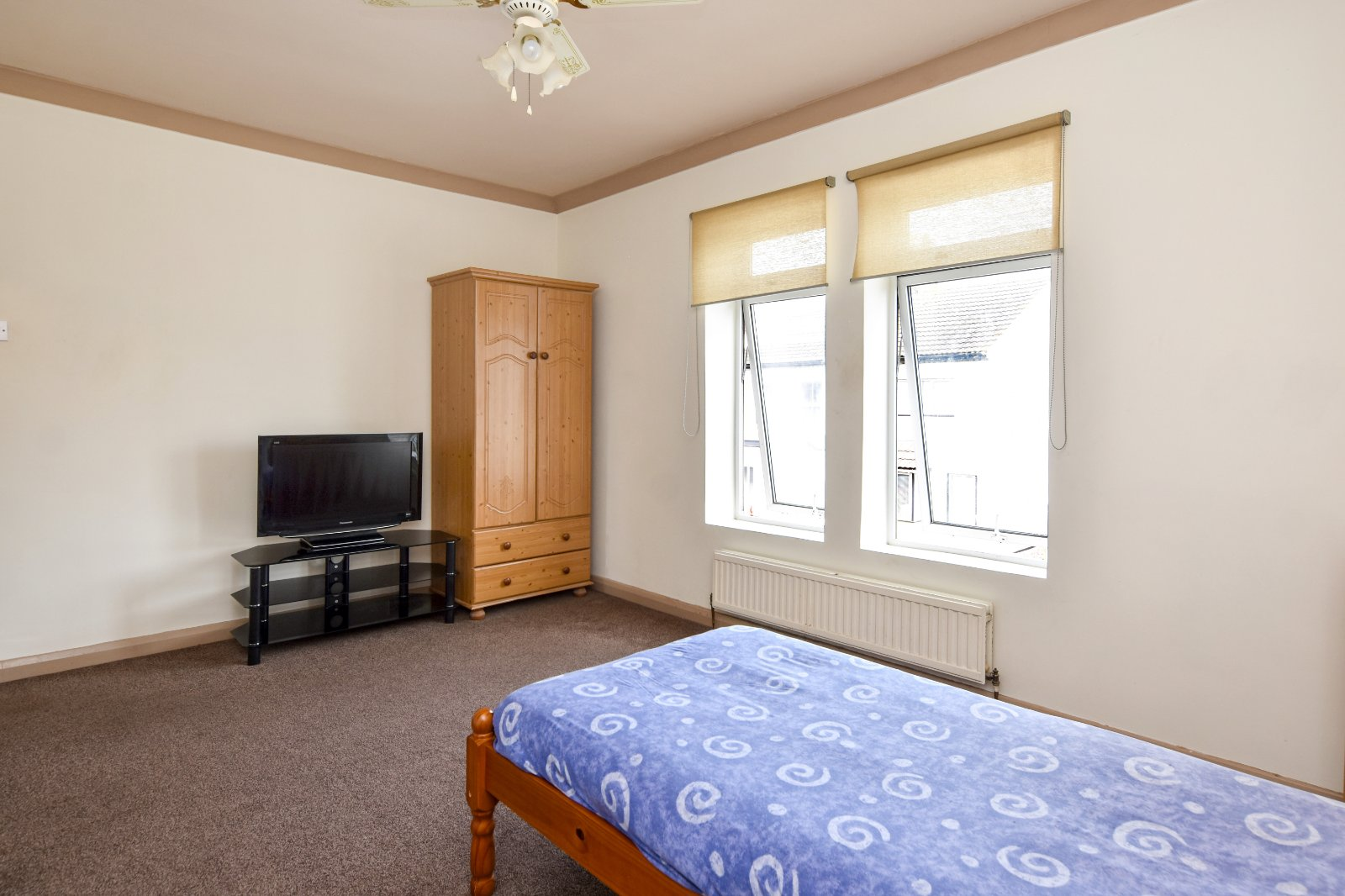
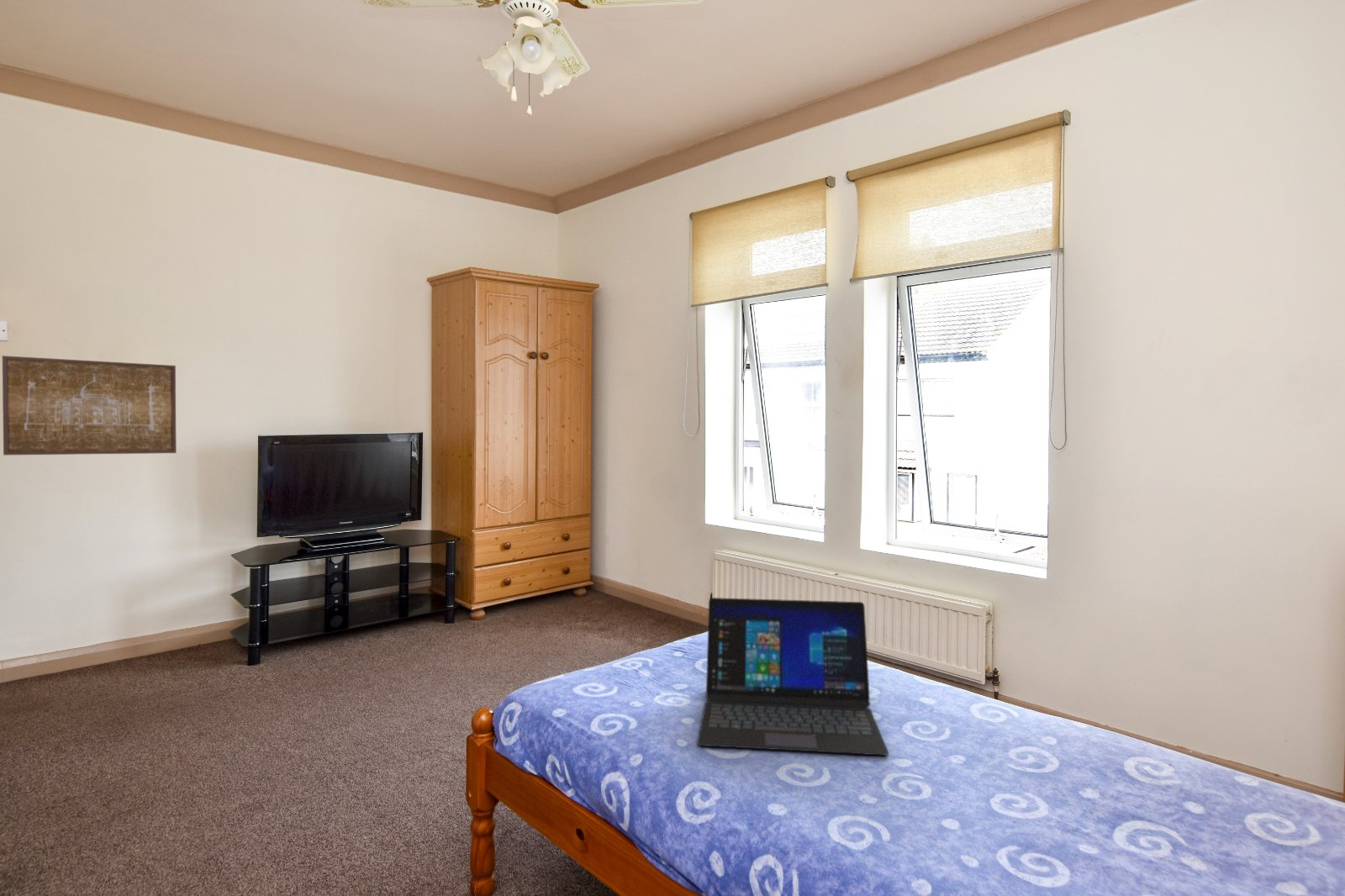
+ laptop [696,597,889,756]
+ wall art [2,355,177,456]
